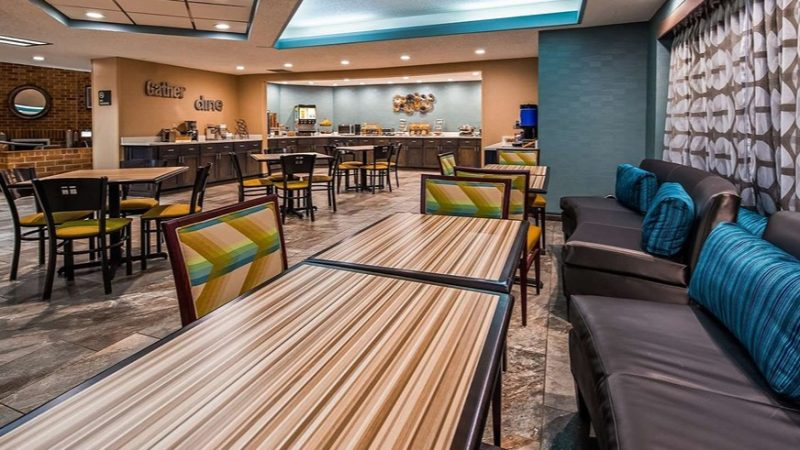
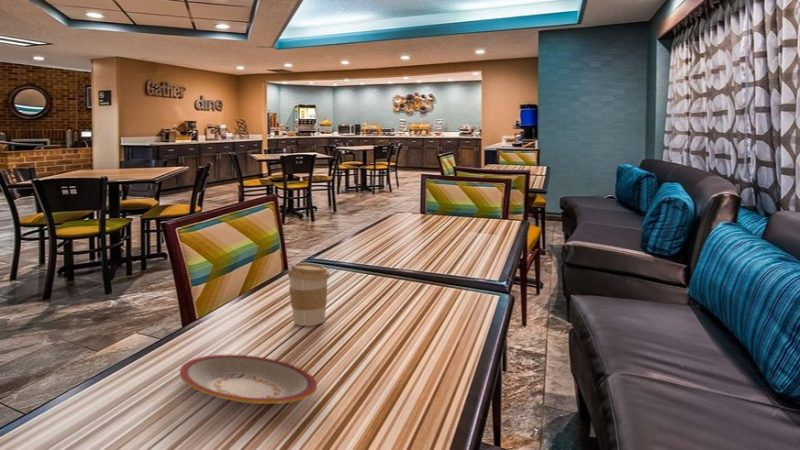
+ plate [179,354,318,405]
+ coffee cup [286,262,331,327]
